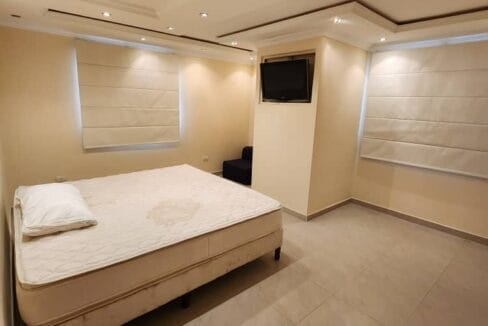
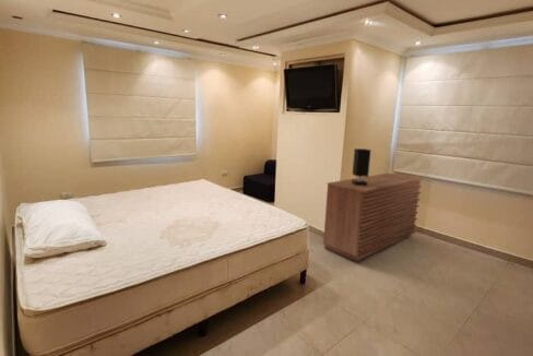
+ sideboard [322,173,424,262]
+ table lamp [352,147,372,186]
